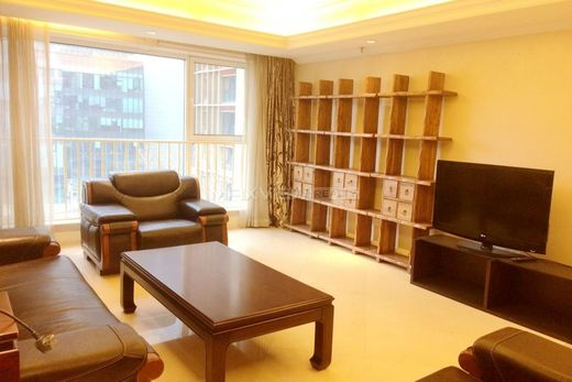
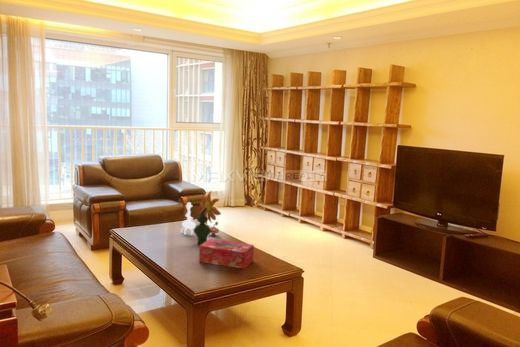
+ tissue box [198,238,255,270]
+ plant [180,190,222,246]
